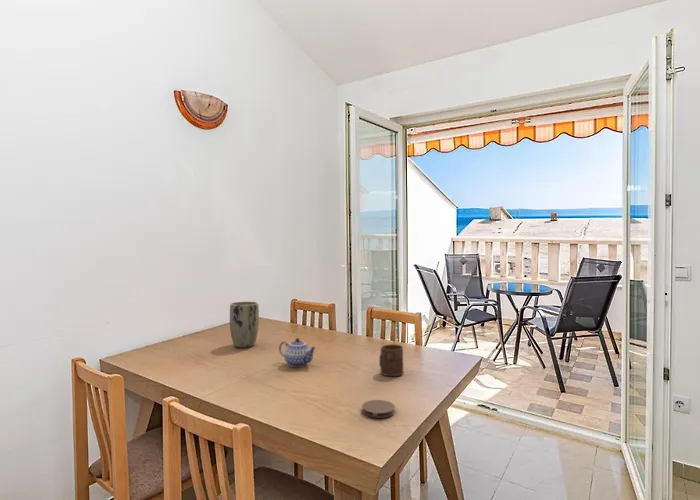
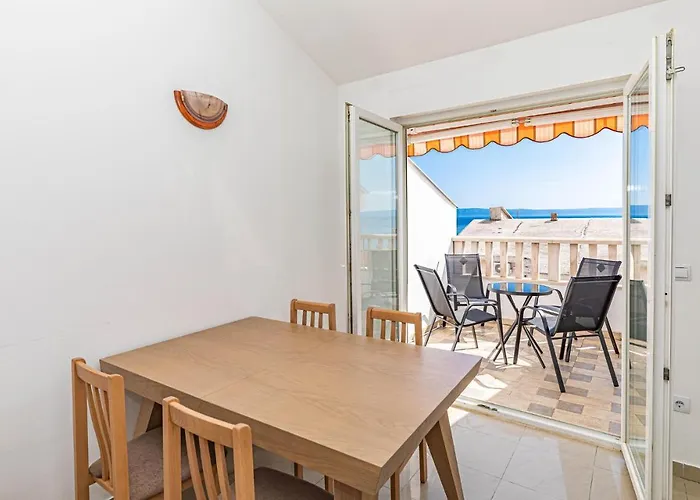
- plant pot [229,300,260,348]
- cup [378,343,404,377]
- teapot [278,337,317,368]
- coaster [361,399,396,419]
